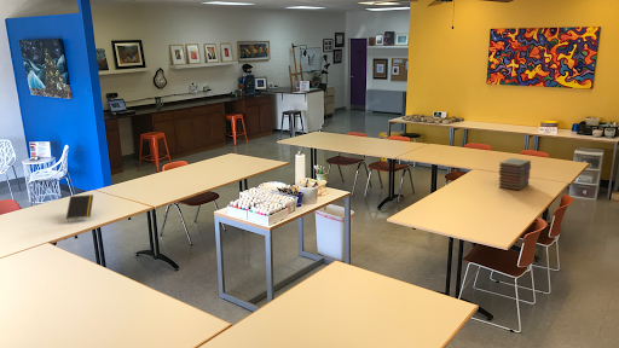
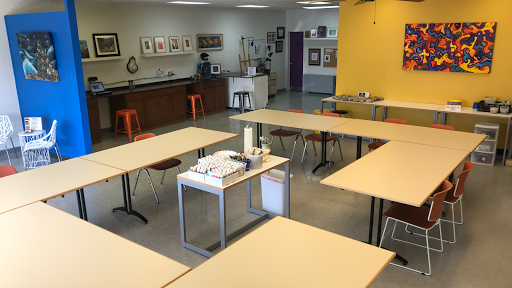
- notepad [65,193,94,222]
- book stack [497,157,532,191]
